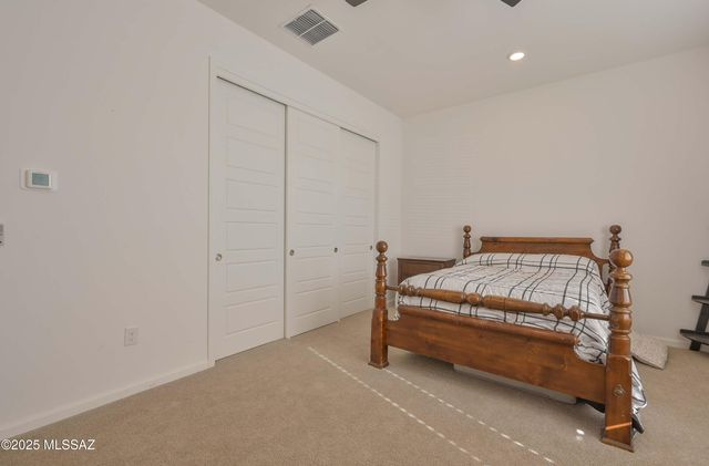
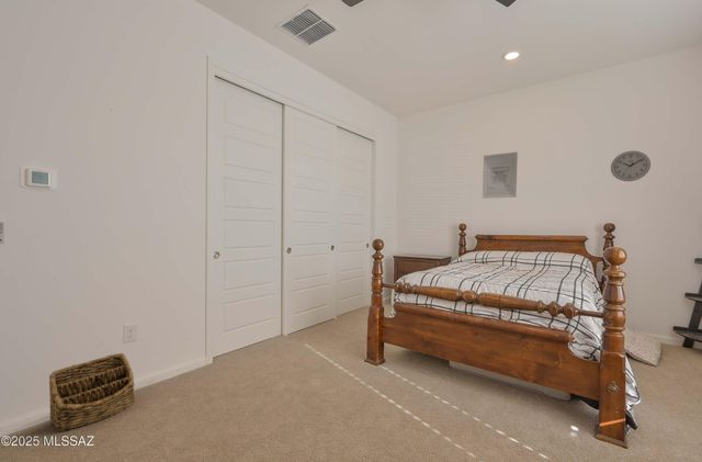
+ basket [48,352,135,432]
+ wall clock [610,150,652,182]
+ wall art [482,151,519,200]
